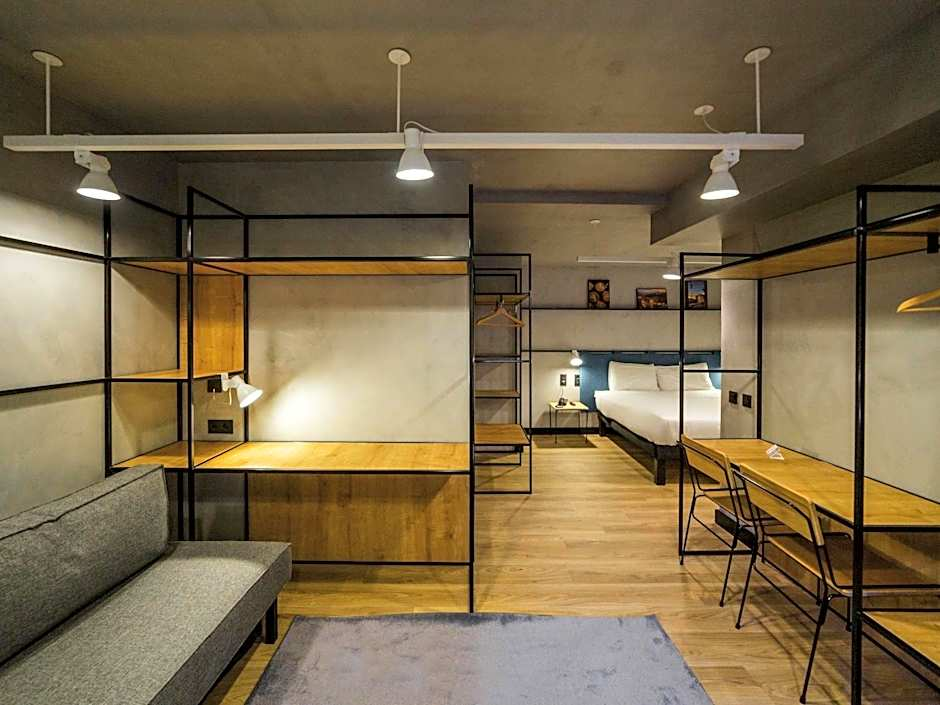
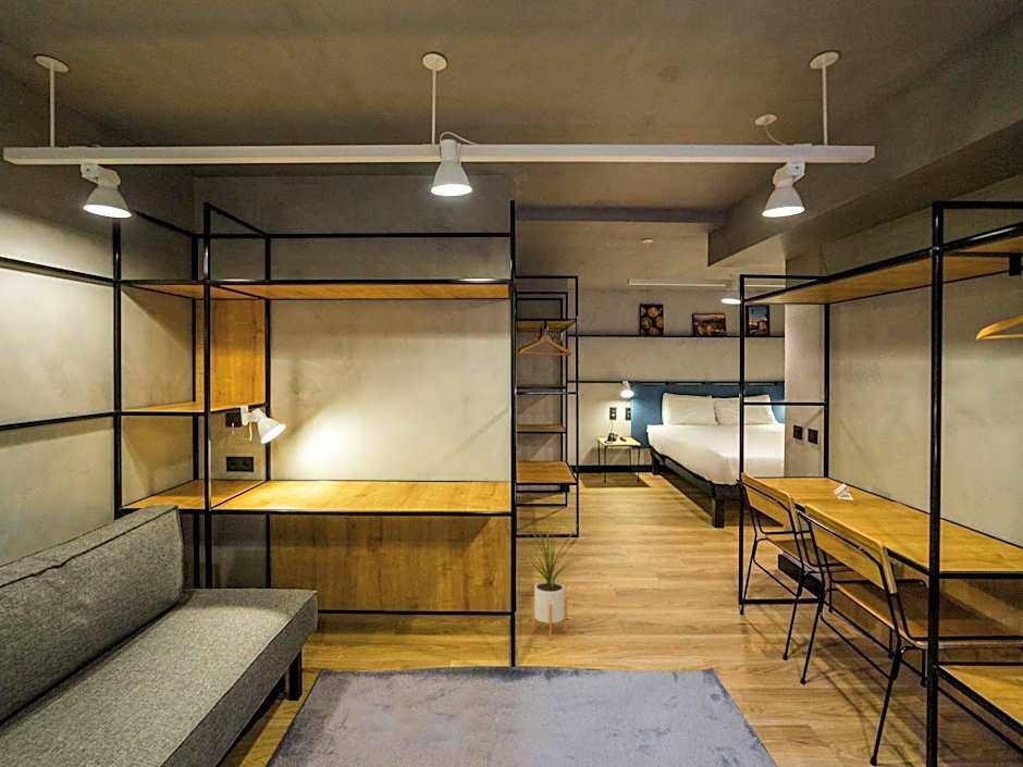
+ house plant [519,514,580,641]
